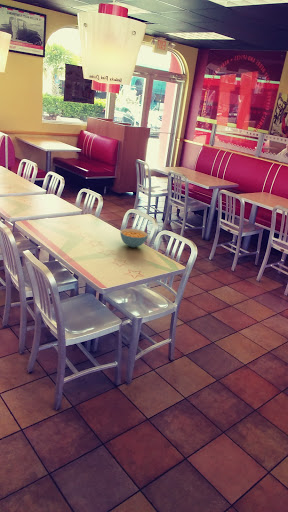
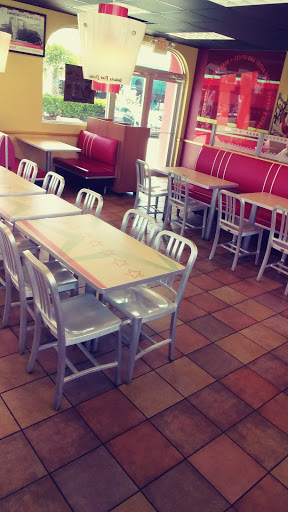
- cereal bowl [119,228,149,248]
